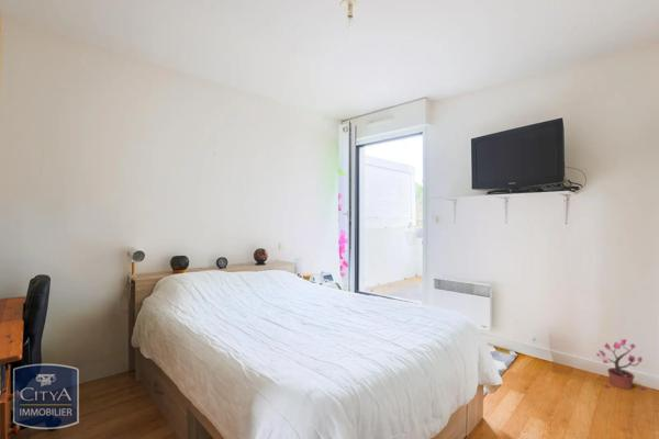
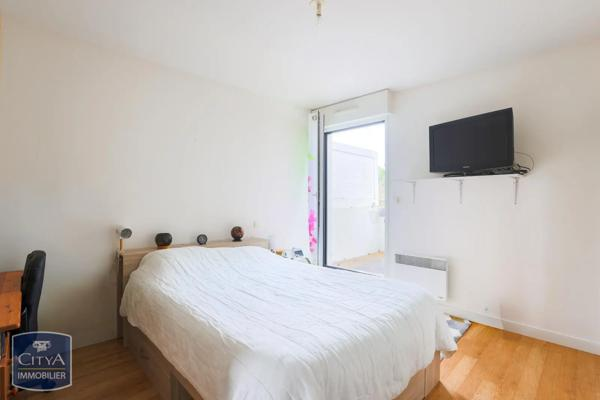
- potted plant [595,338,647,391]
